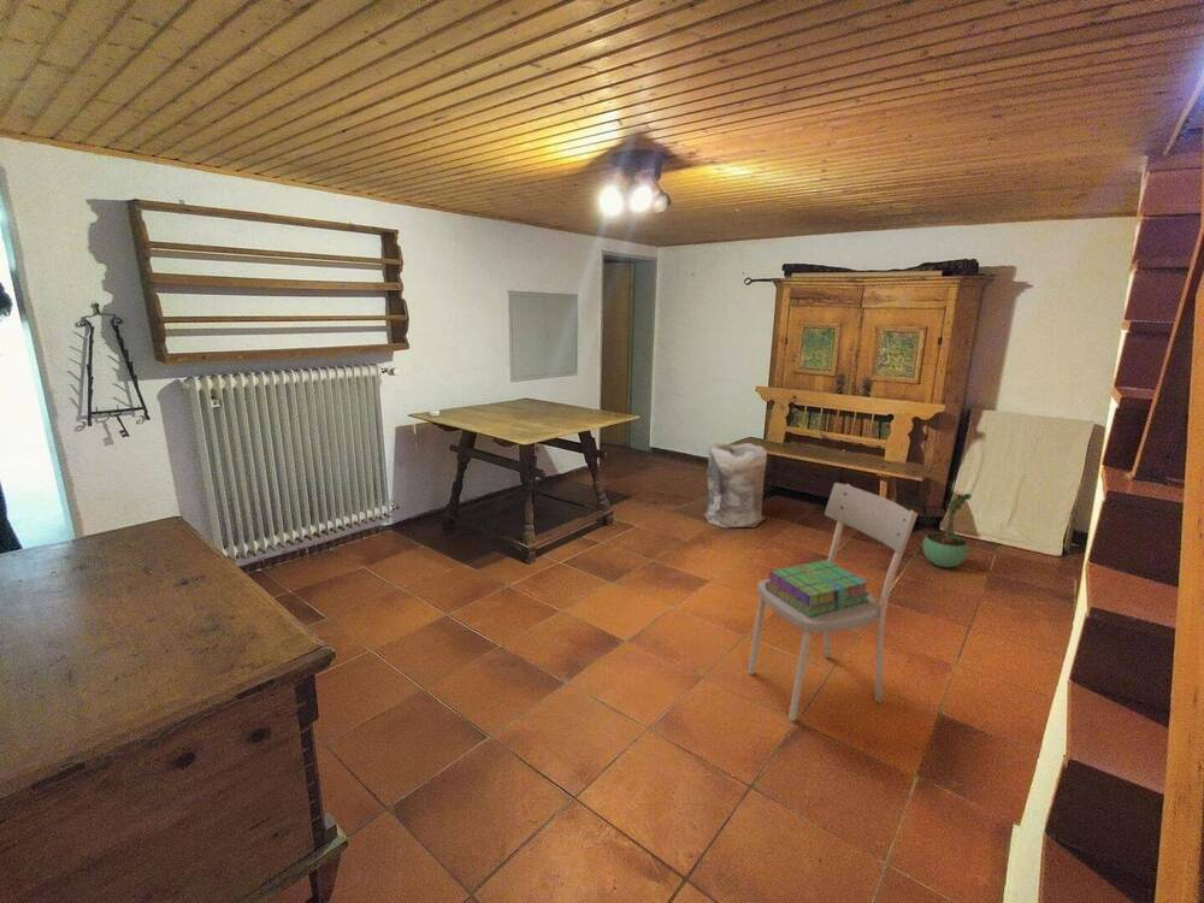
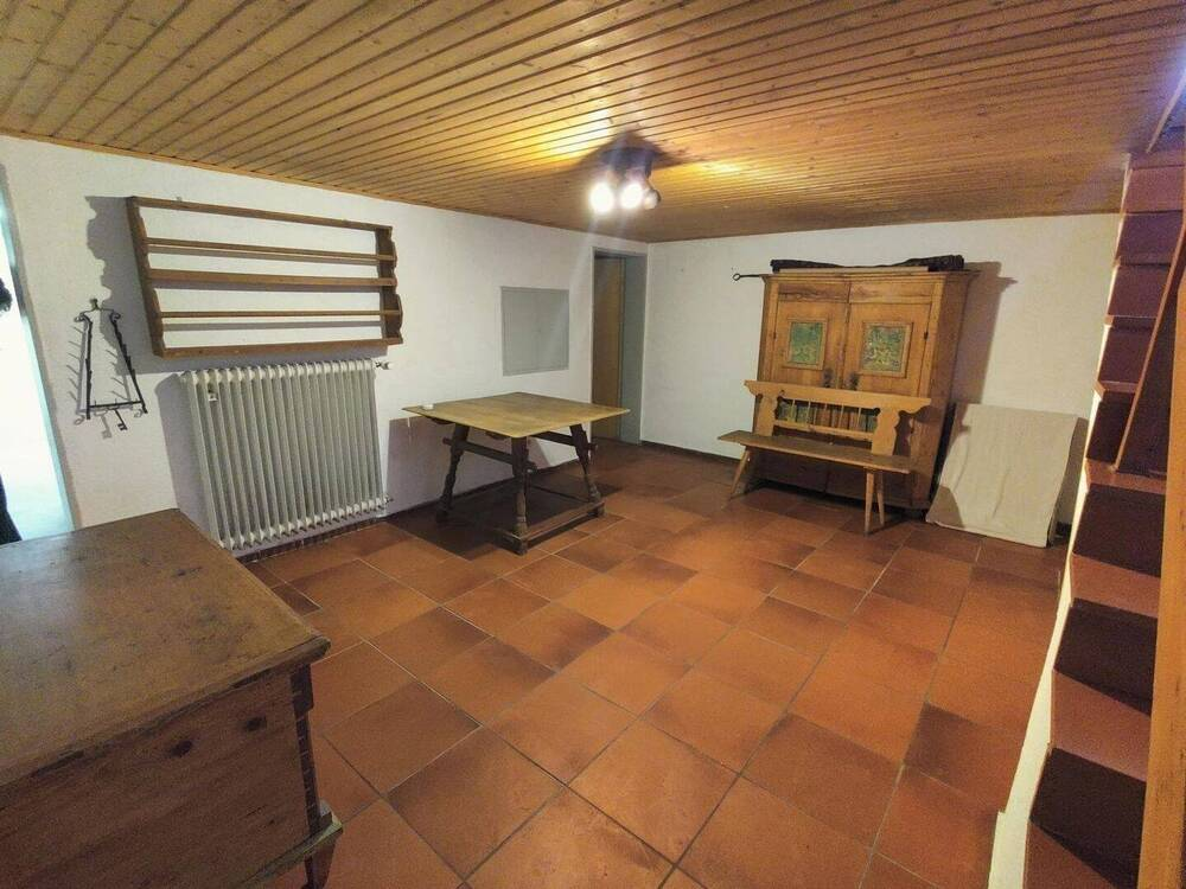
- dining chair [746,482,919,722]
- bag [702,442,768,529]
- stack of books [766,559,870,618]
- potted plant [921,492,973,568]
